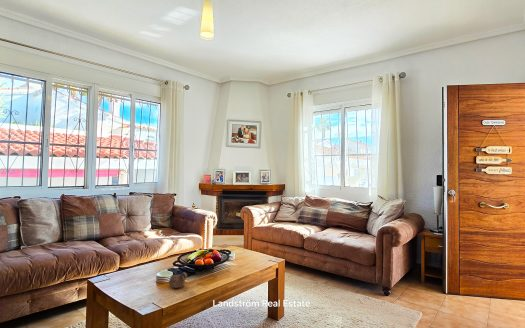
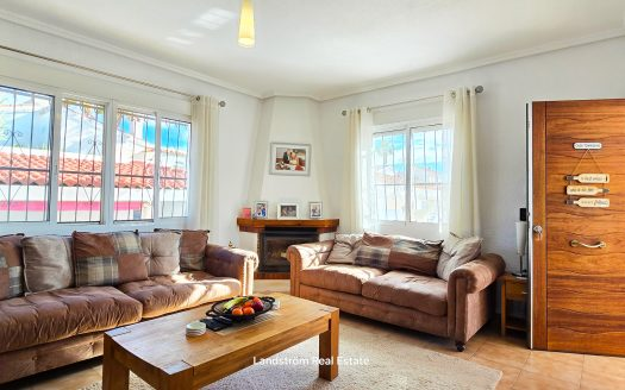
- cup [168,271,188,289]
